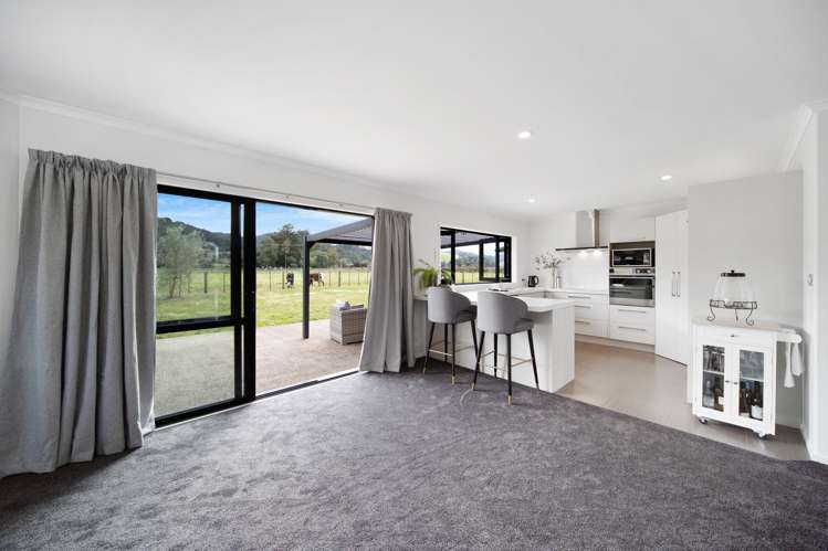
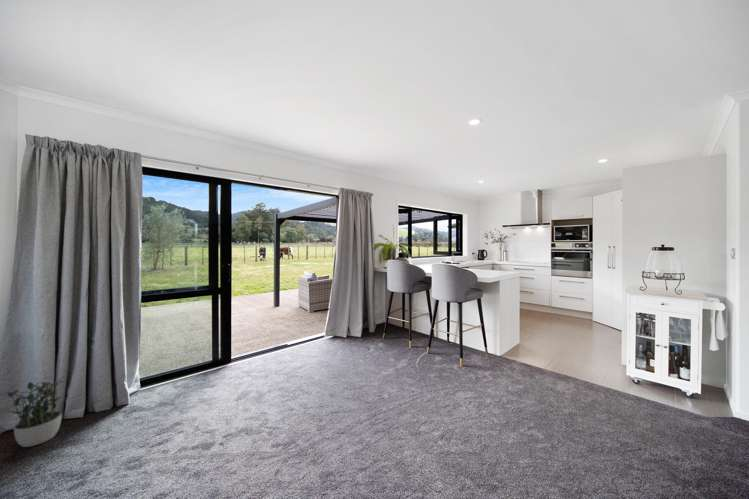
+ potted plant [1,376,65,448]
